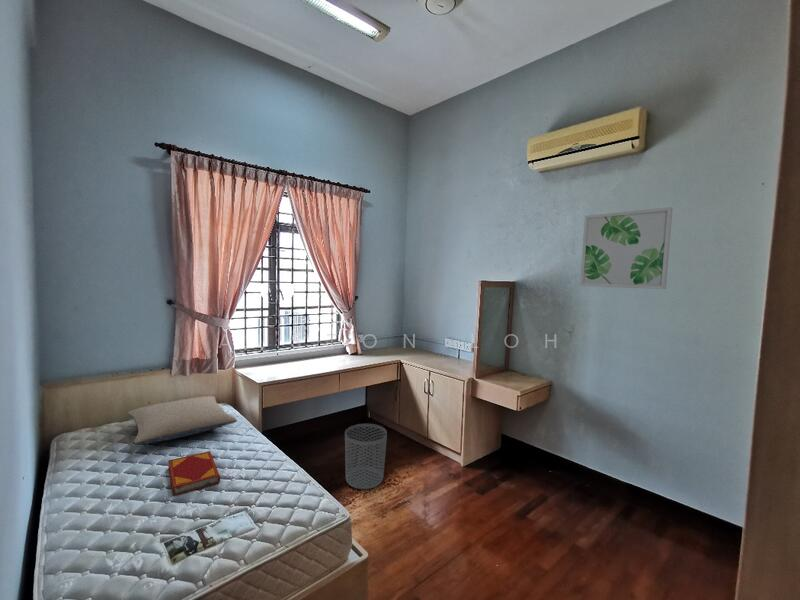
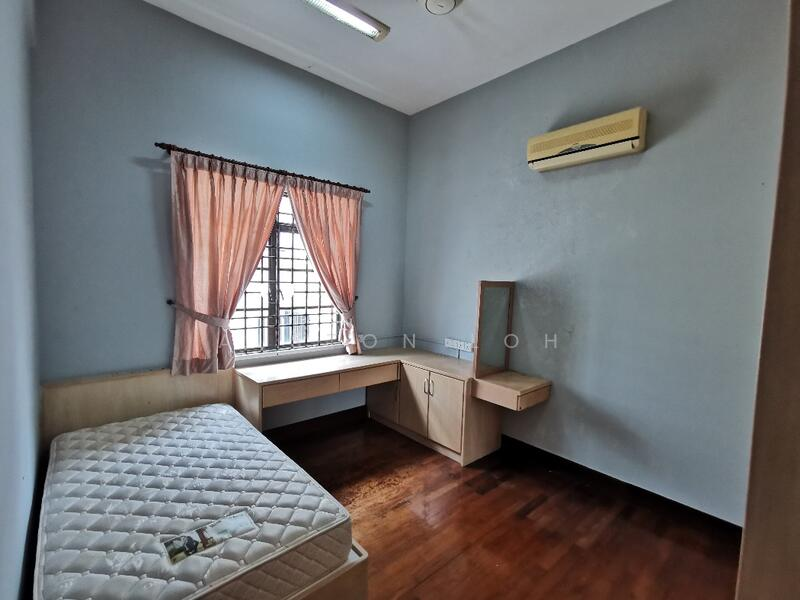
- hardback book [167,450,221,497]
- pillow [127,395,238,446]
- wall art [579,206,674,290]
- waste bin [344,423,388,490]
